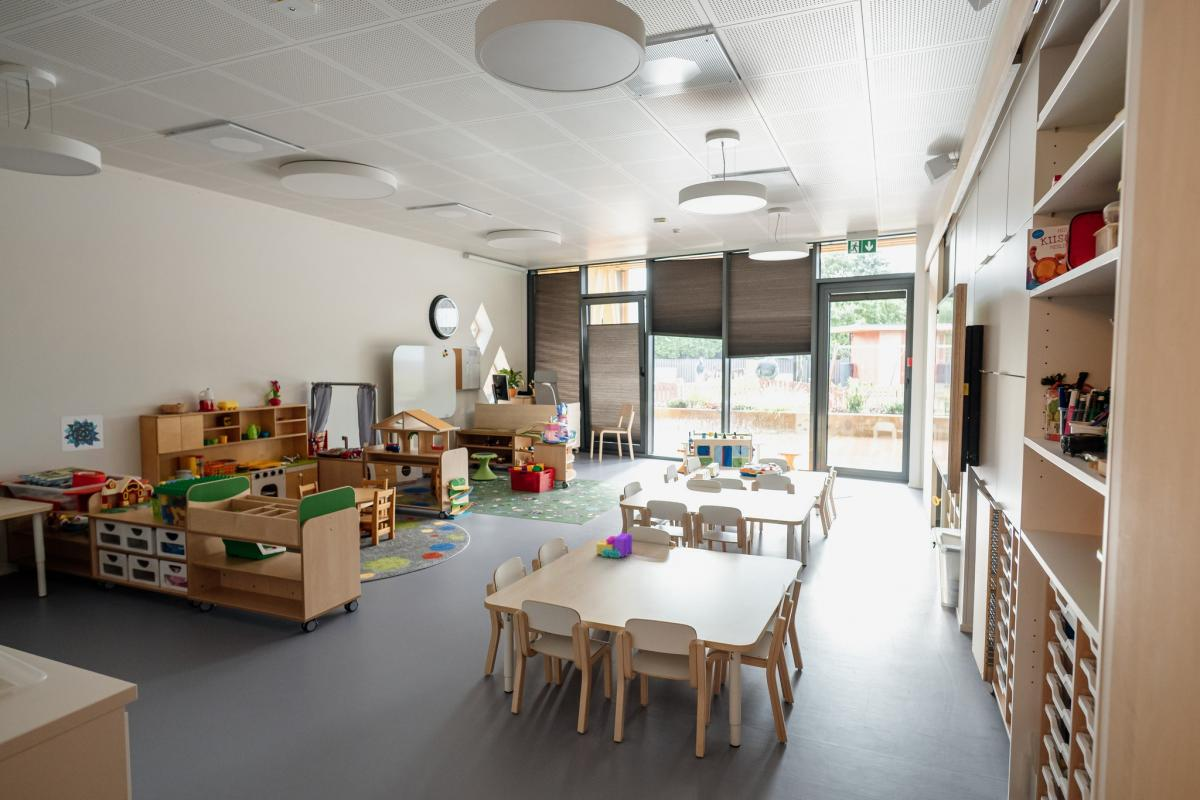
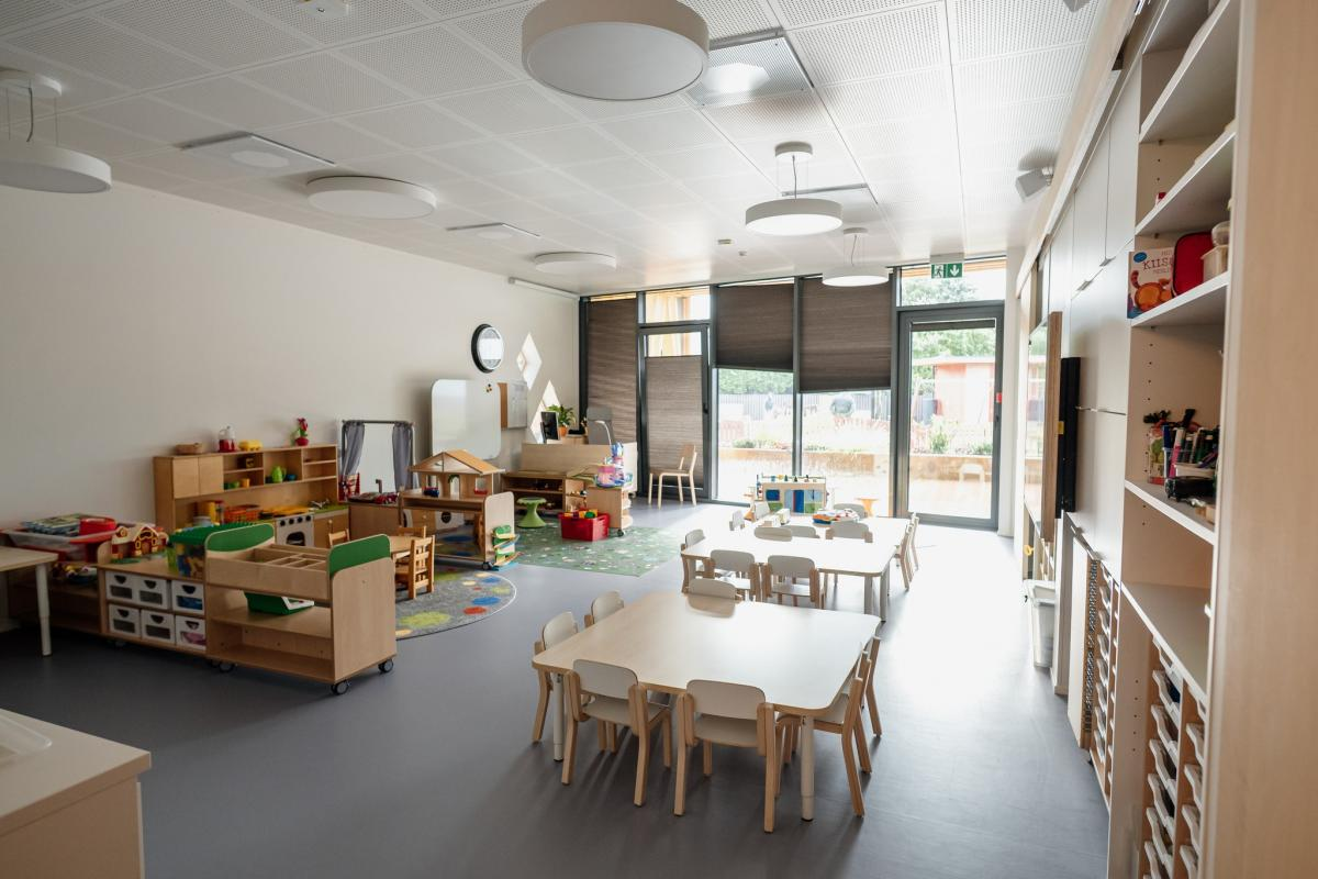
- toy blocks [596,532,633,559]
- wall art [59,414,104,453]
